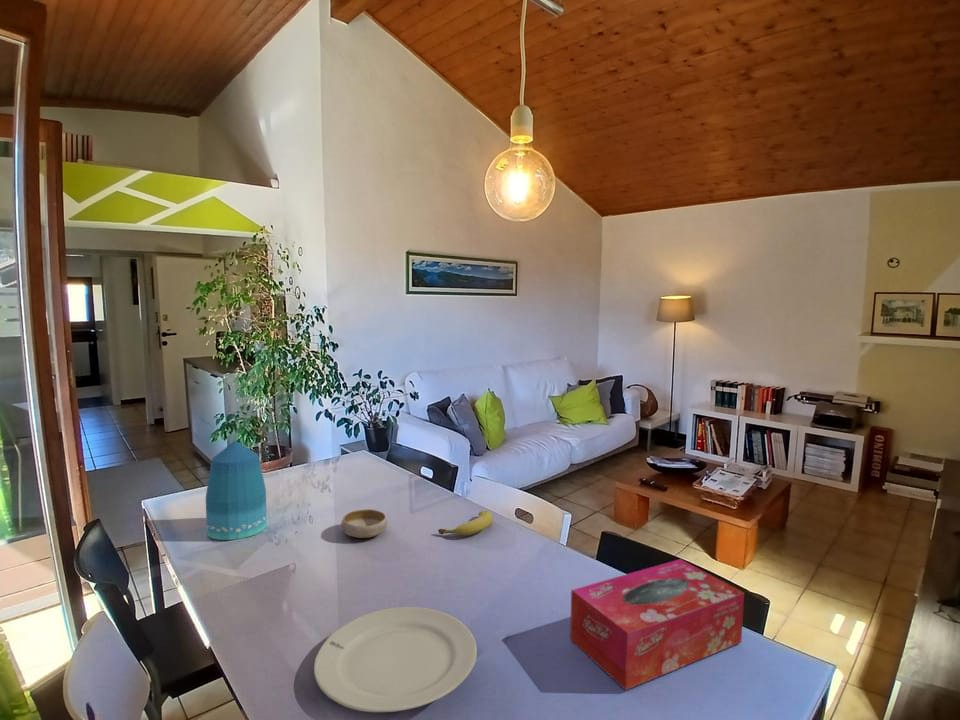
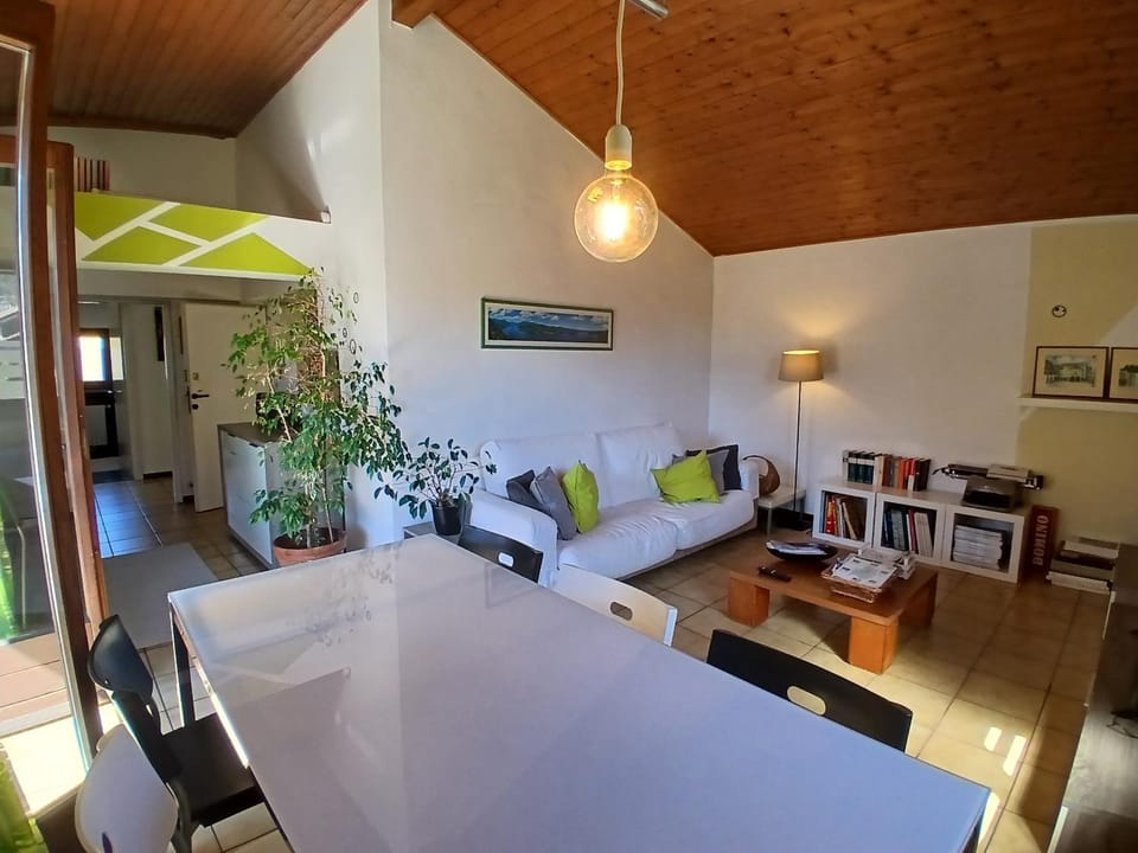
- fruit [437,509,494,536]
- chinaware [313,606,478,713]
- tissue box [569,558,745,691]
- bowl [340,508,388,539]
- vase [205,440,268,541]
